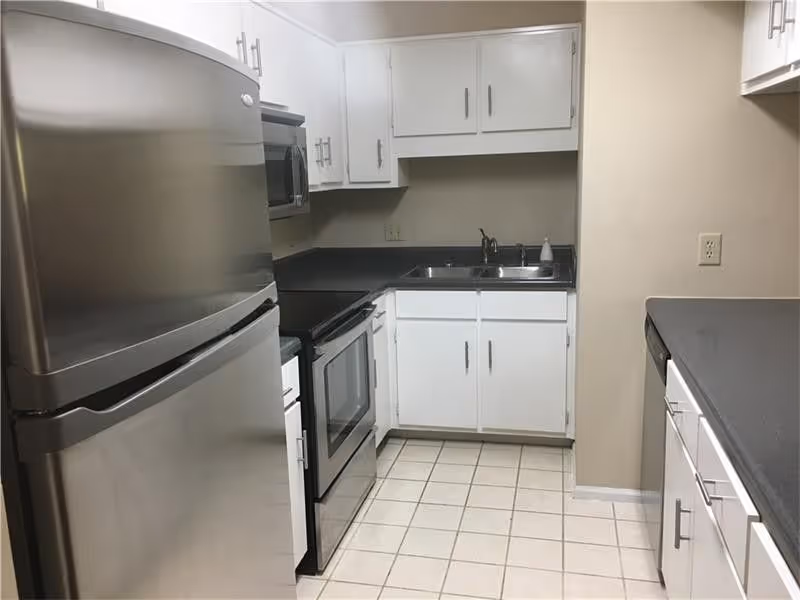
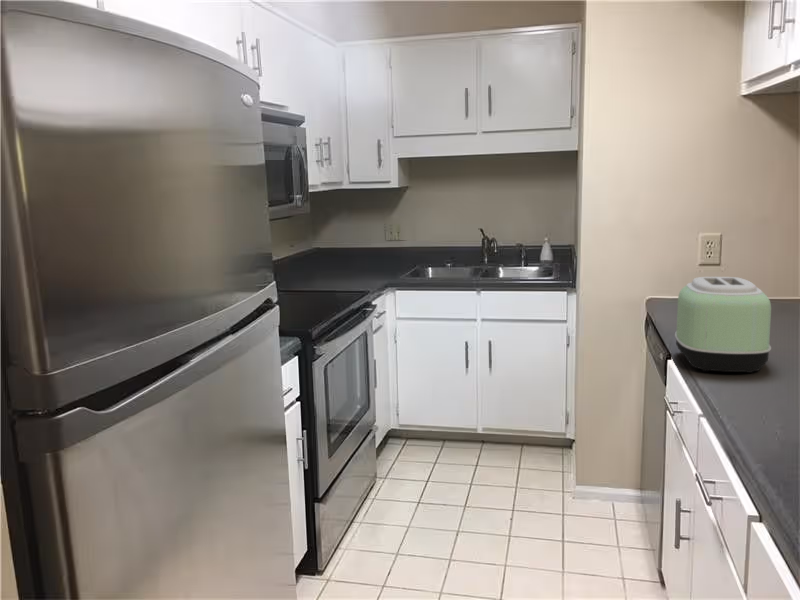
+ toaster [674,276,772,374]
